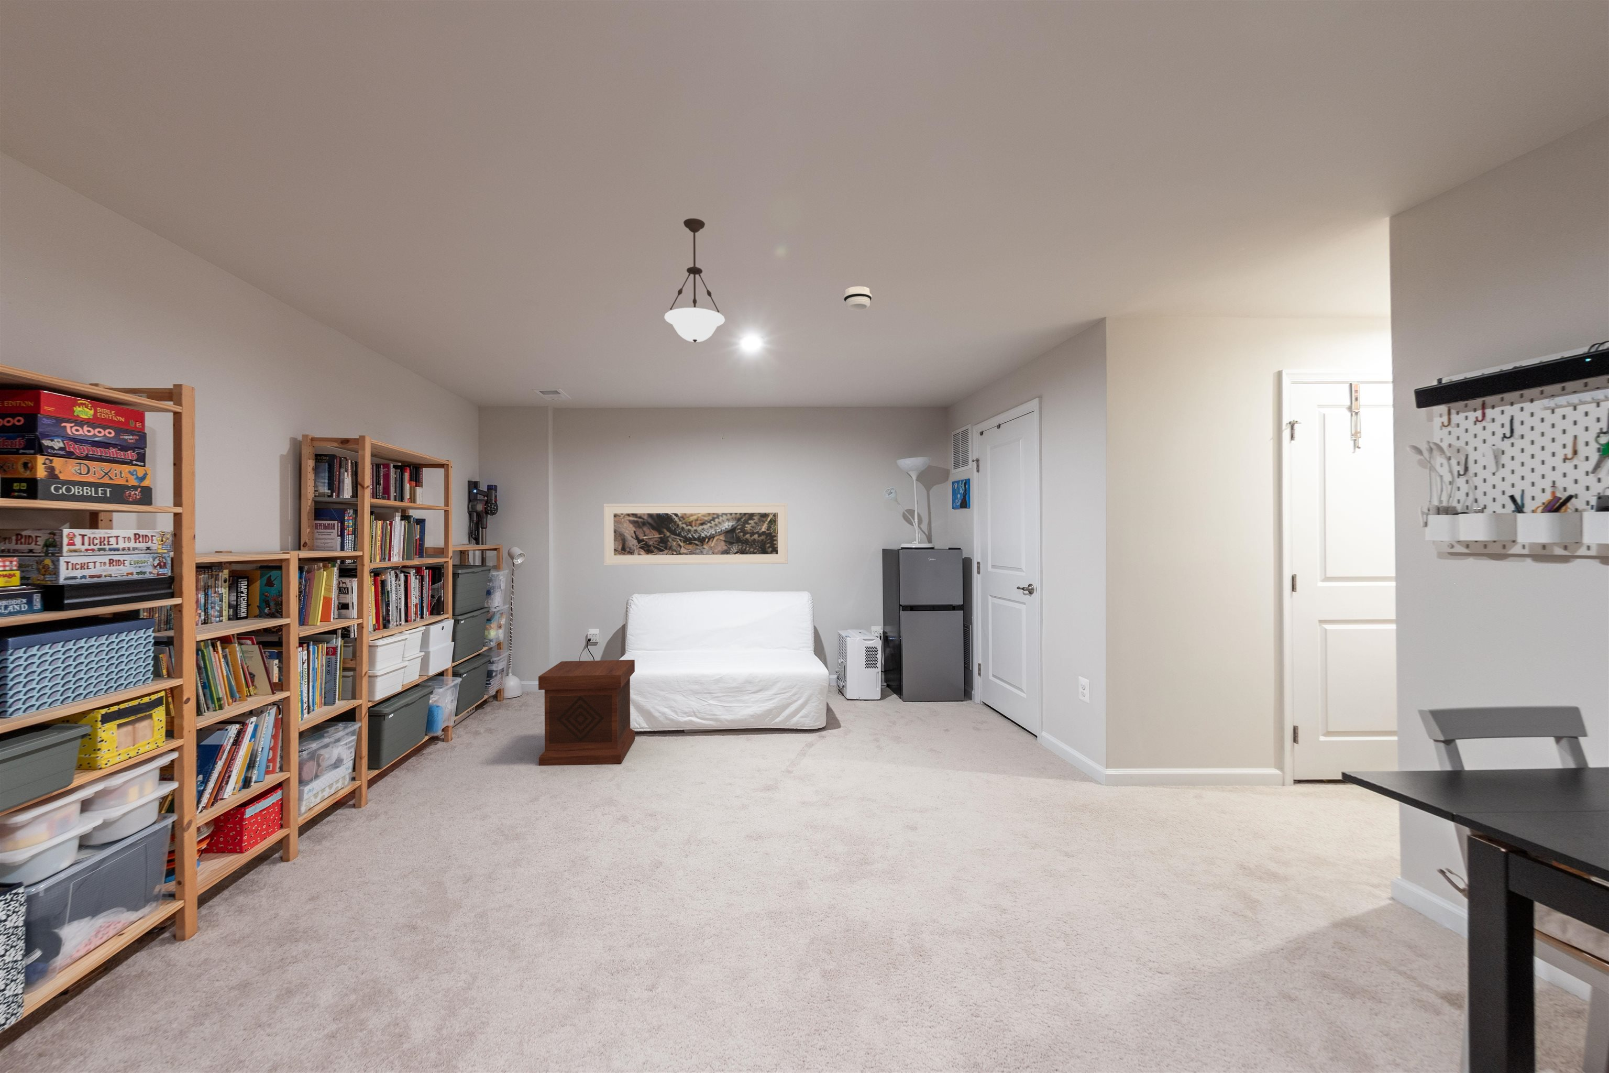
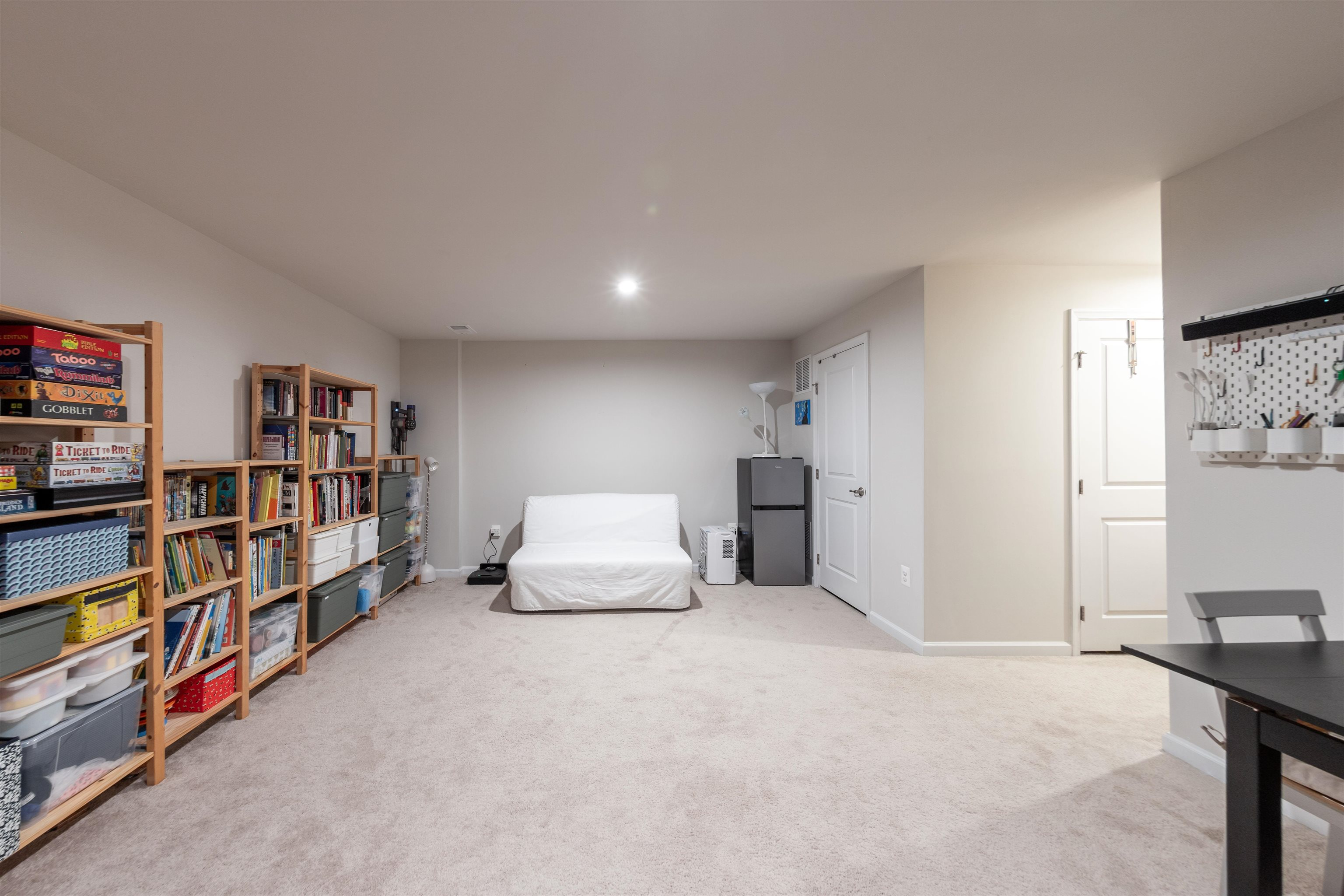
- side table [538,659,636,766]
- smoke detector [843,285,873,311]
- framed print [603,503,788,565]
- pendant light [663,218,725,344]
